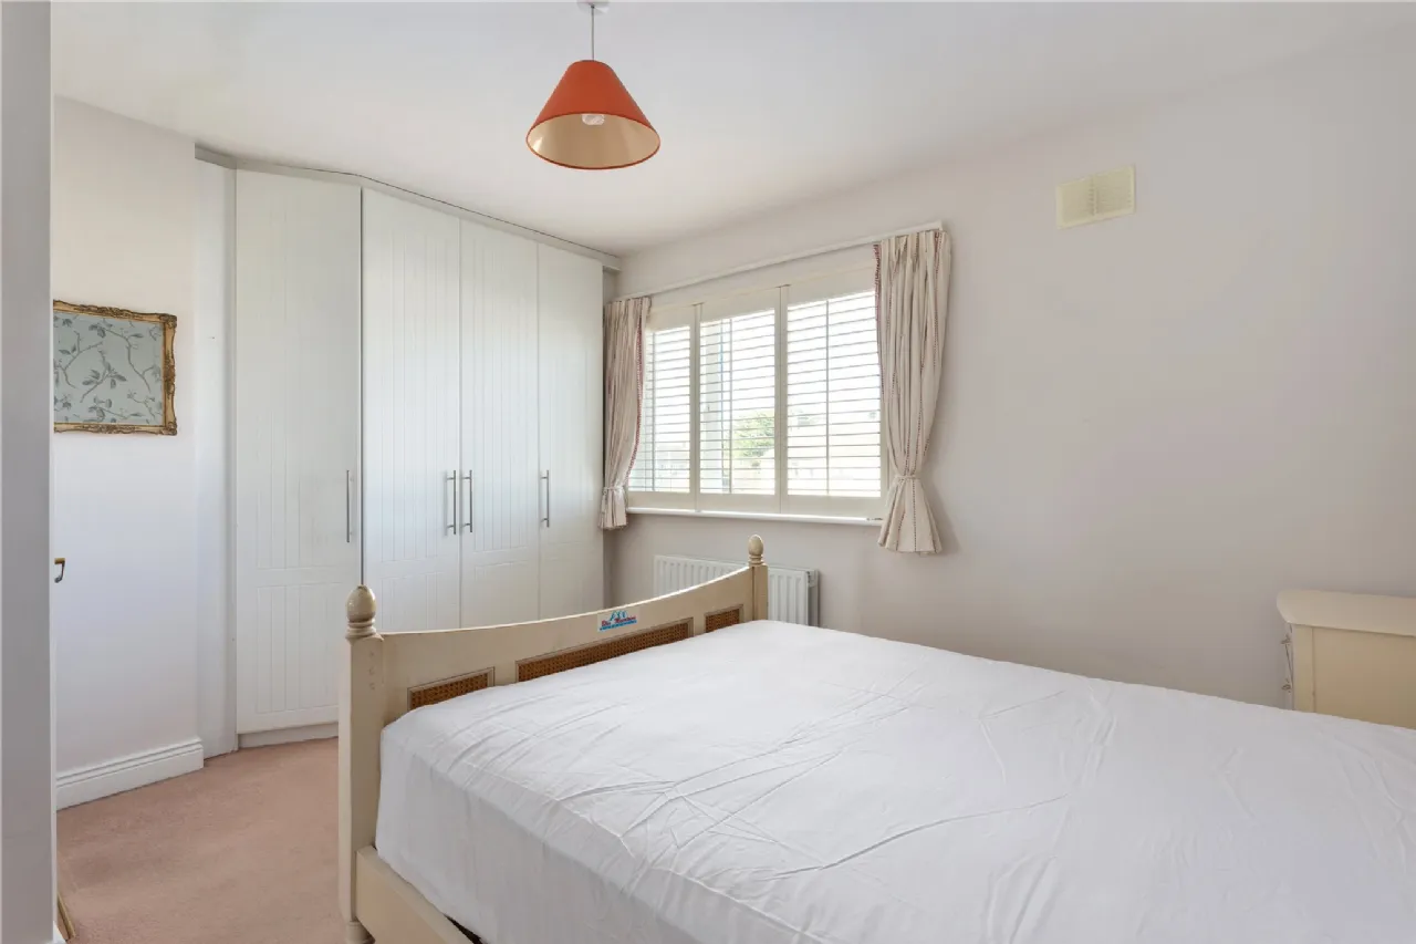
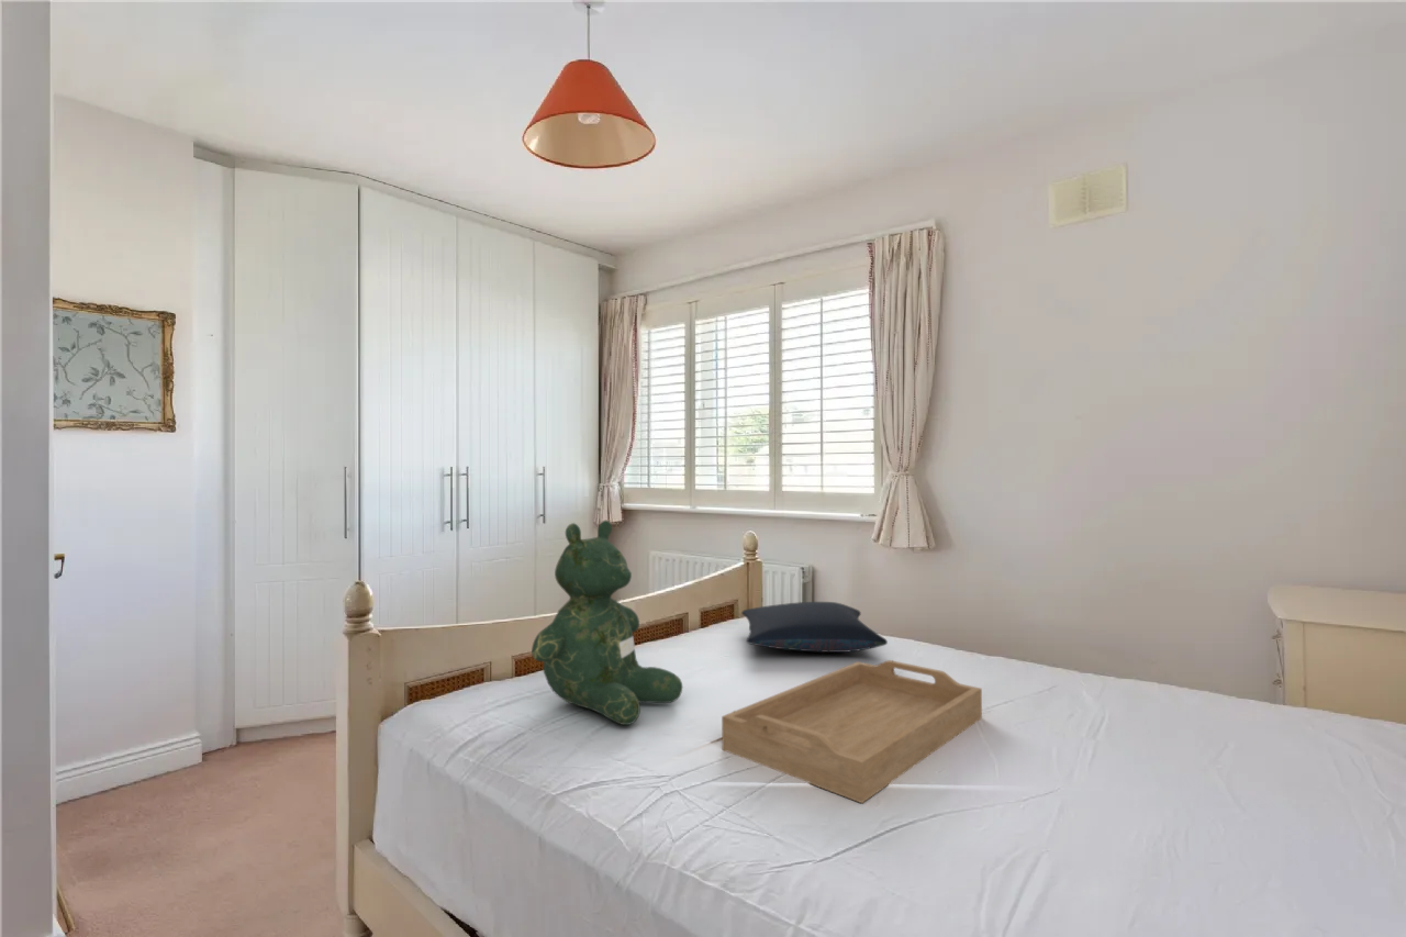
+ pillow [740,601,889,654]
+ teddy bear [531,520,683,726]
+ serving tray [721,659,983,804]
